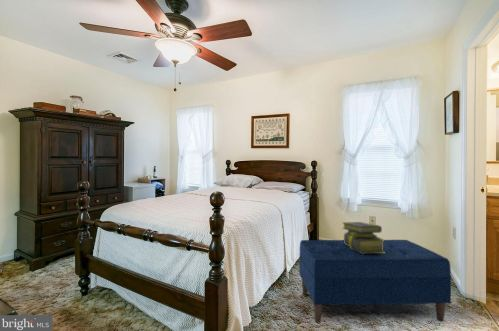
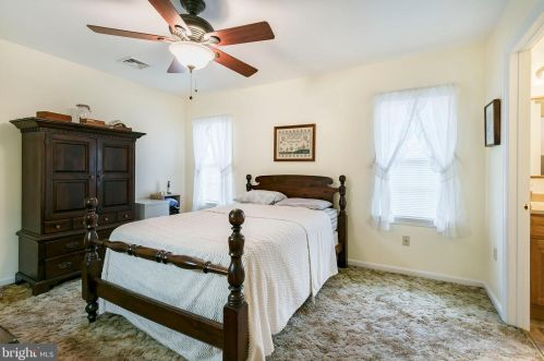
- stack of books [341,221,385,254]
- bench [298,239,452,324]
